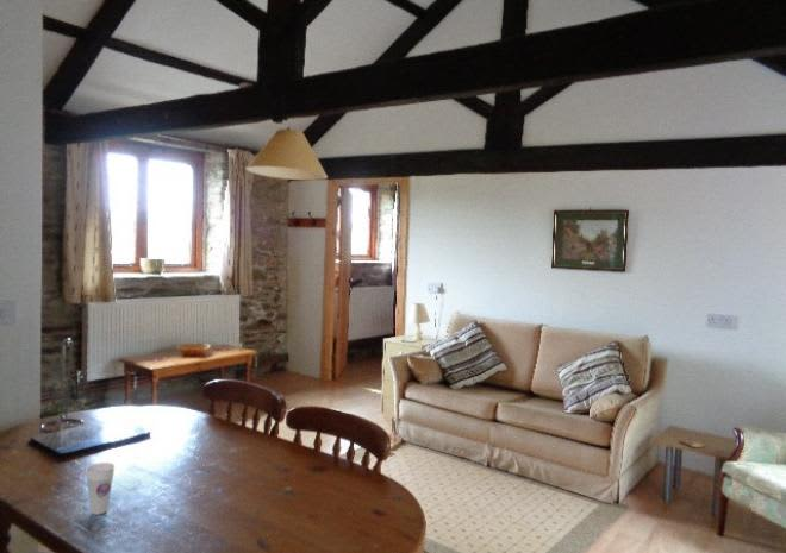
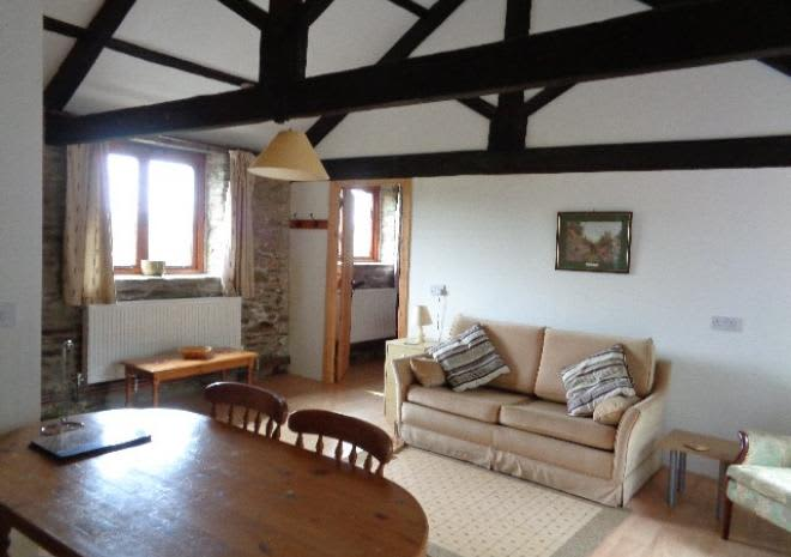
- cup [85,461,116,516]
